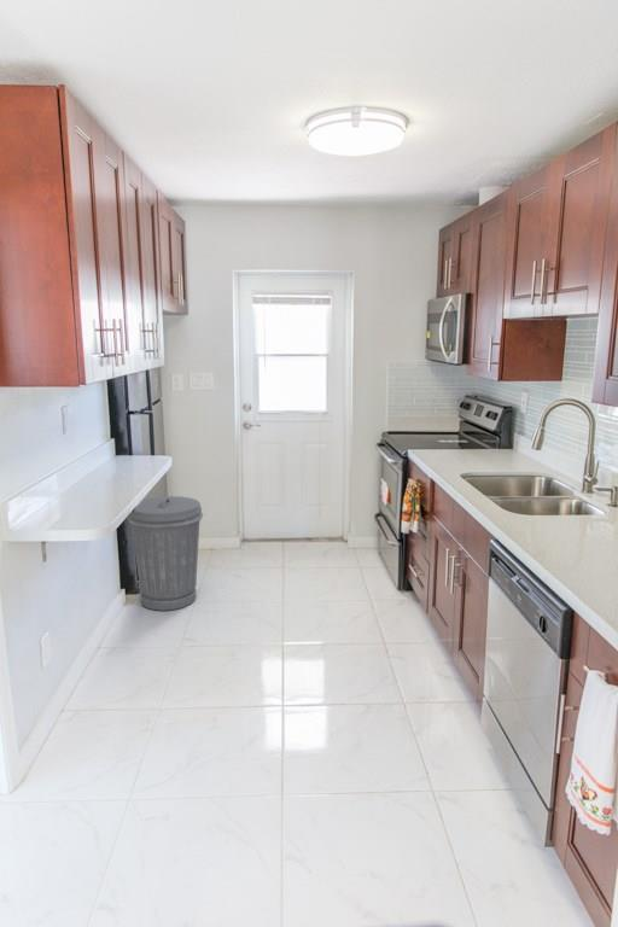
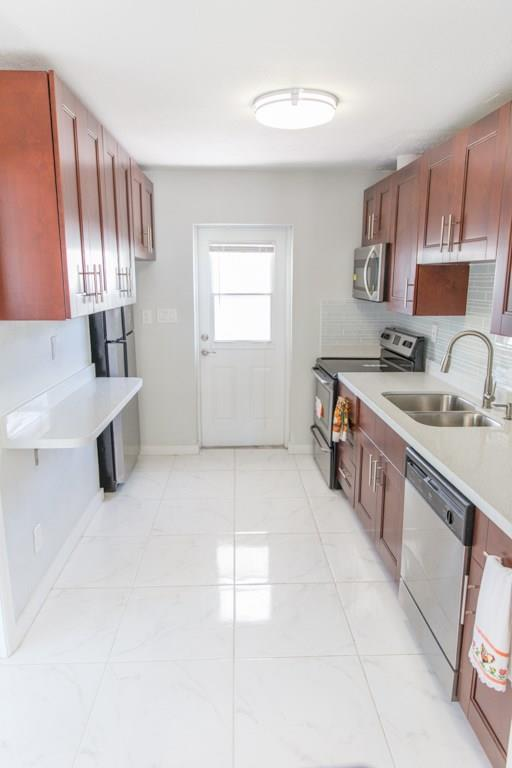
- trash can [126,495,204,612]
